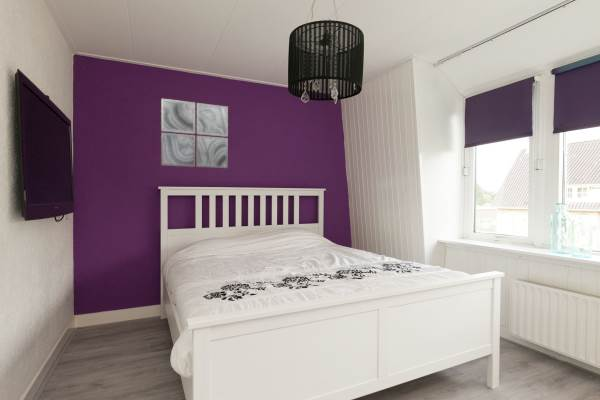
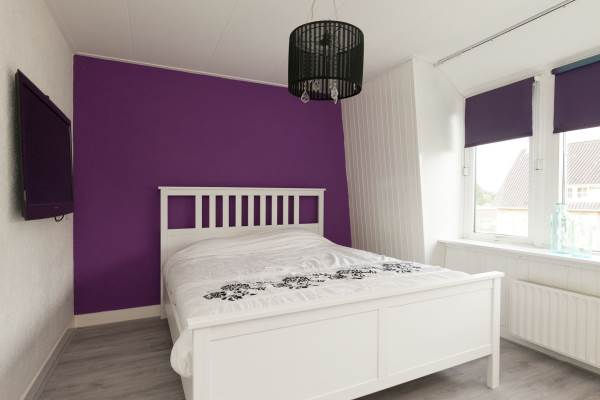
- wall art [160,98,229,169]
